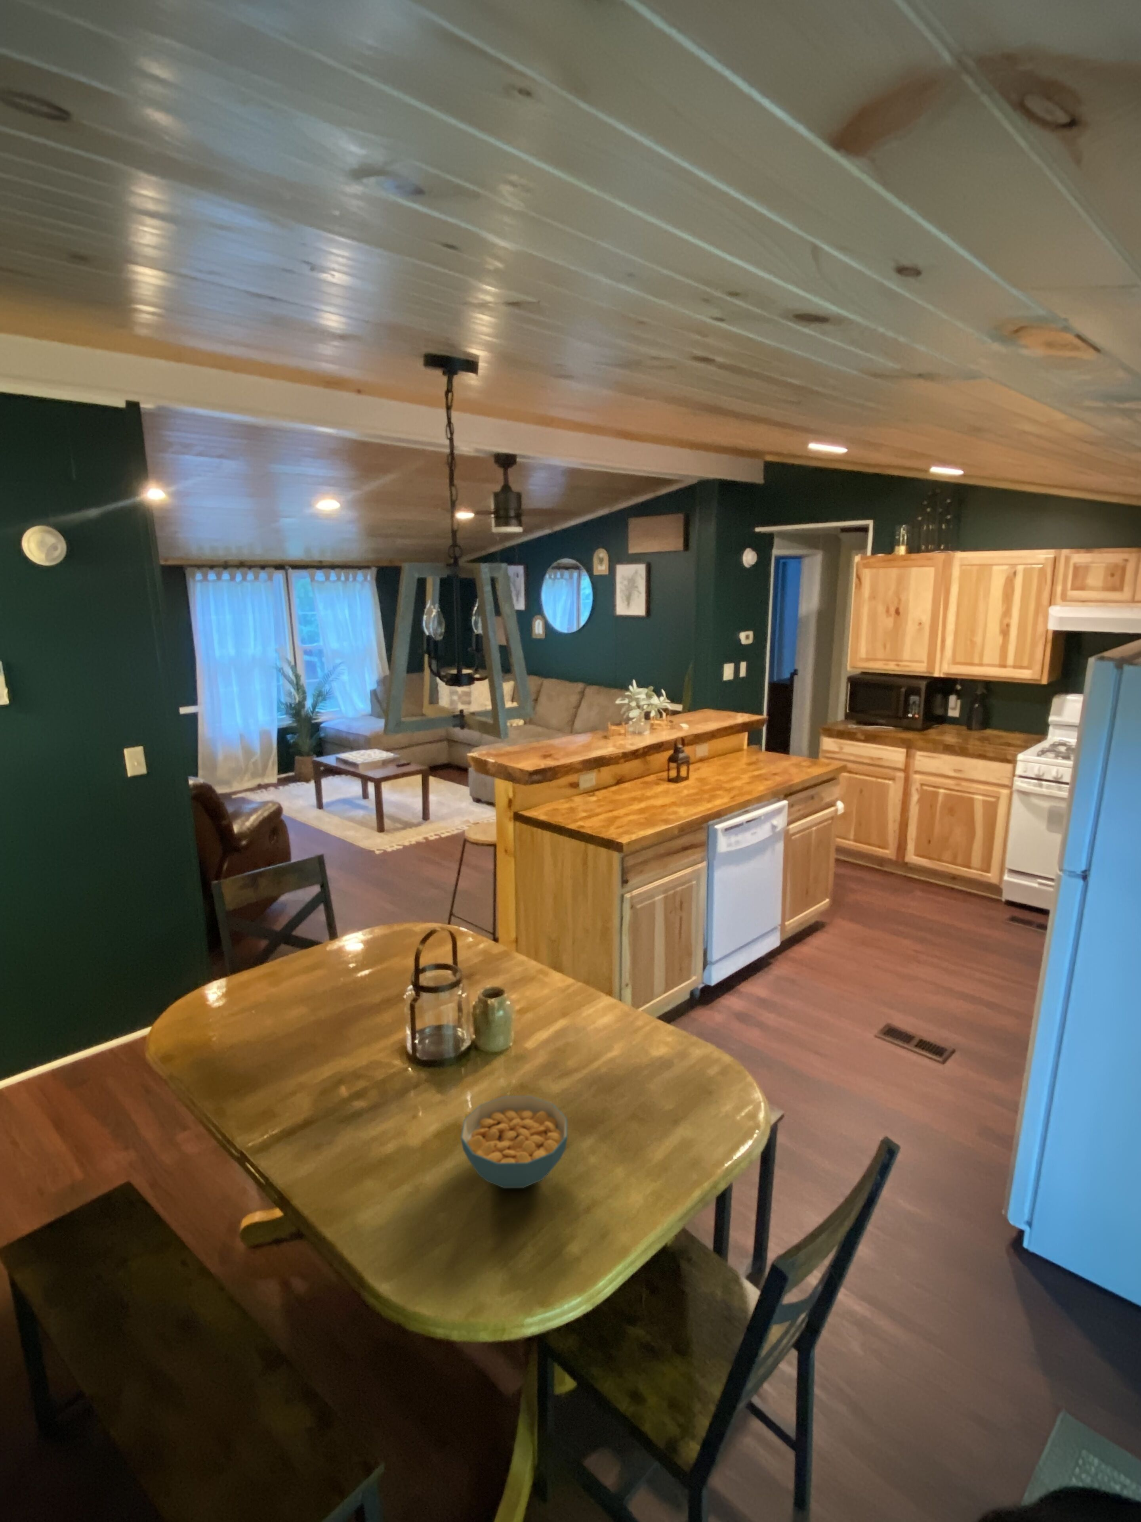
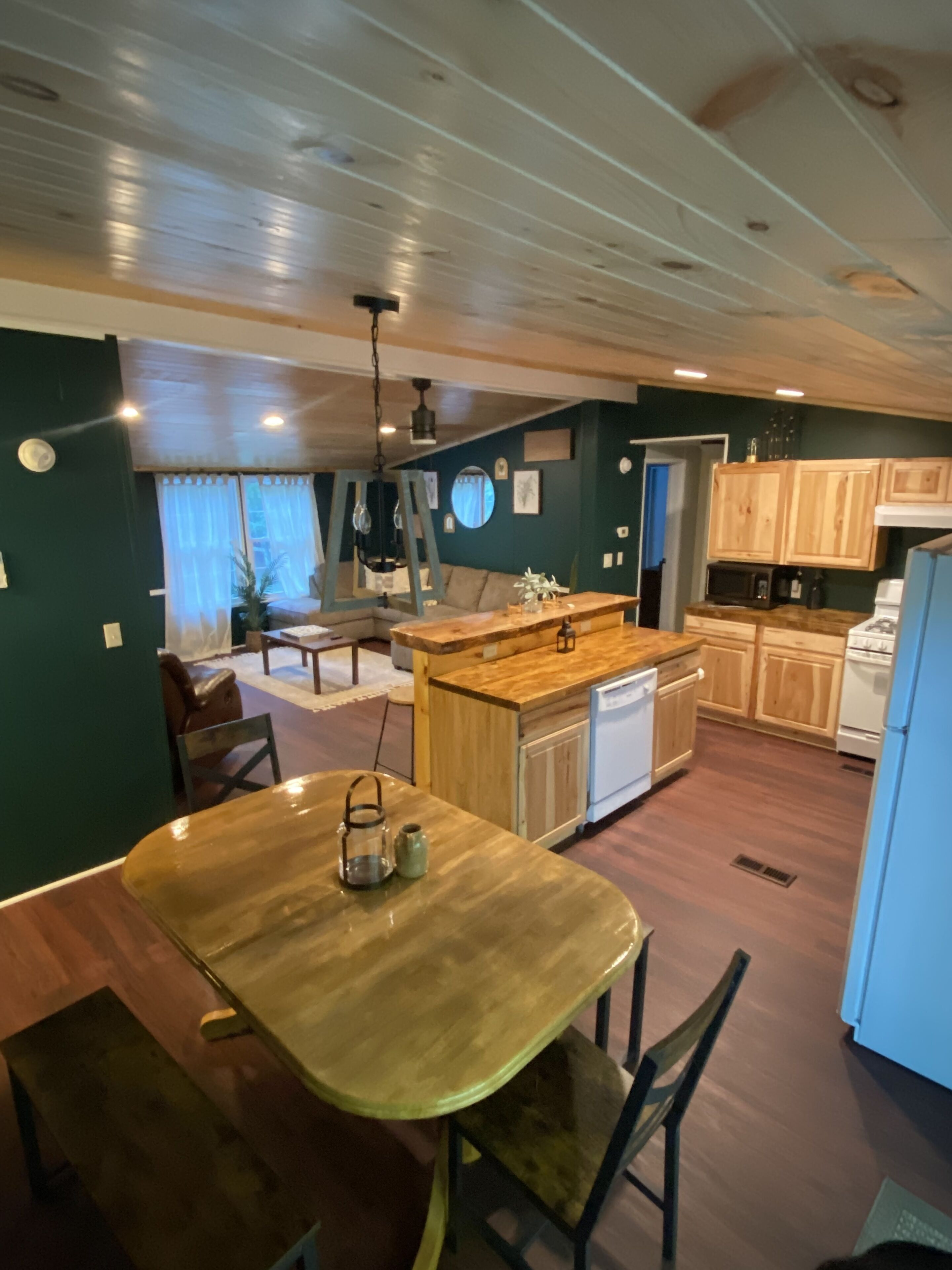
- cereal bowl [460,1095,568,1189]
